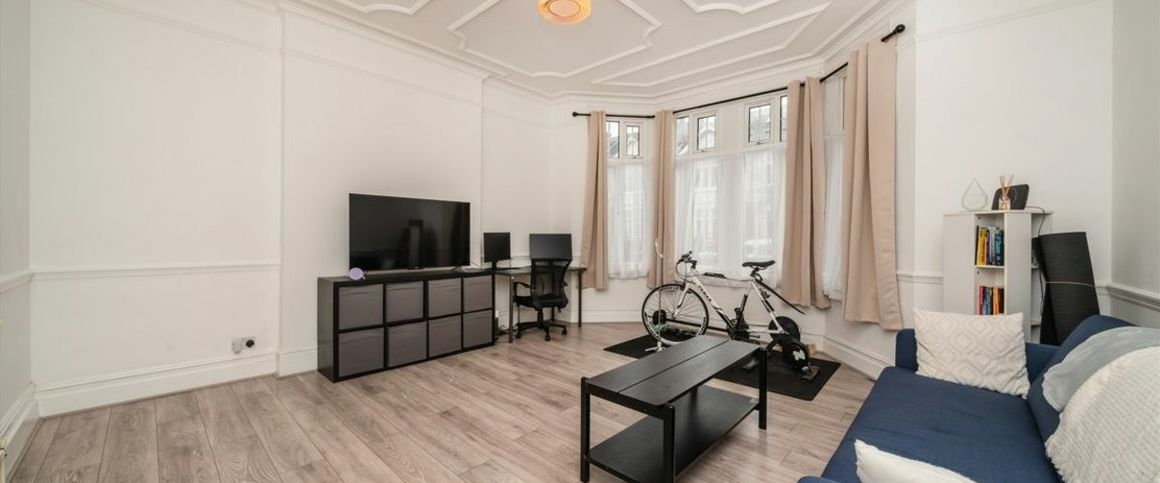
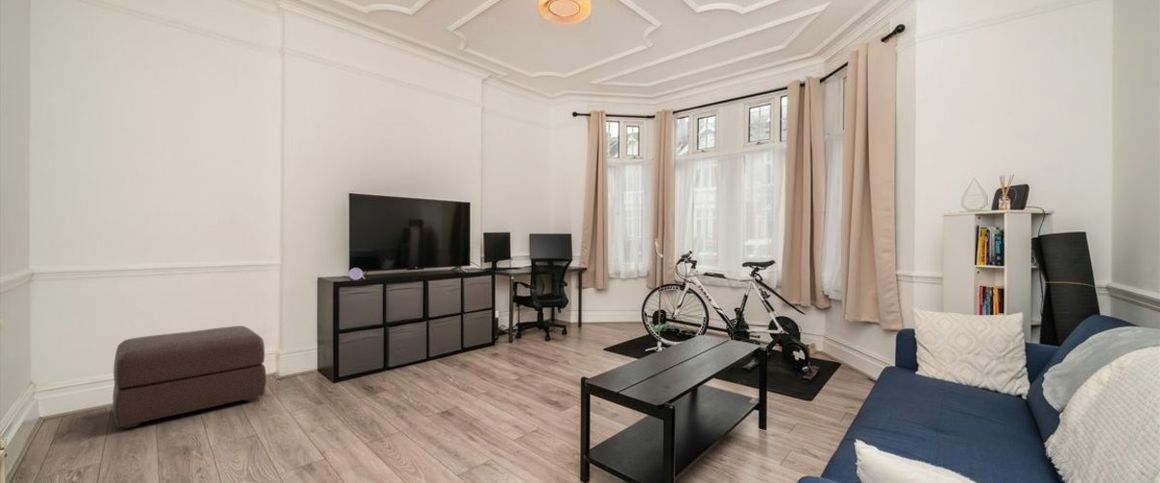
+ ottoman [112,325,267,429]
